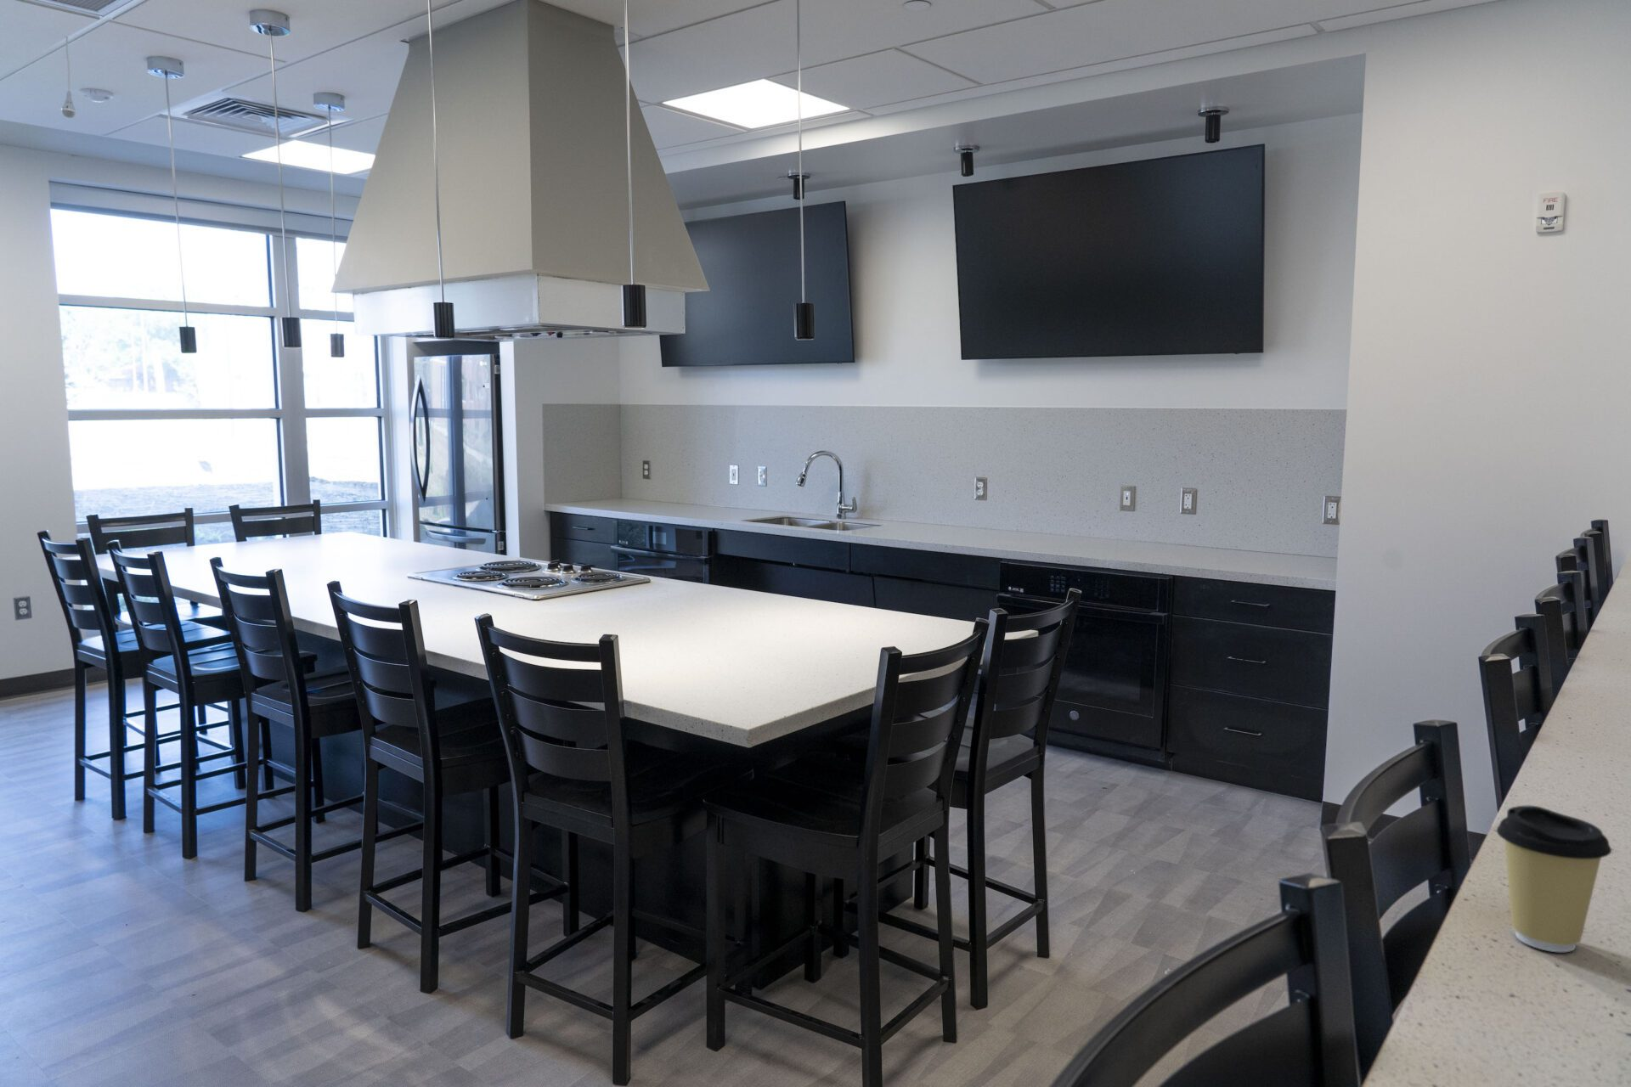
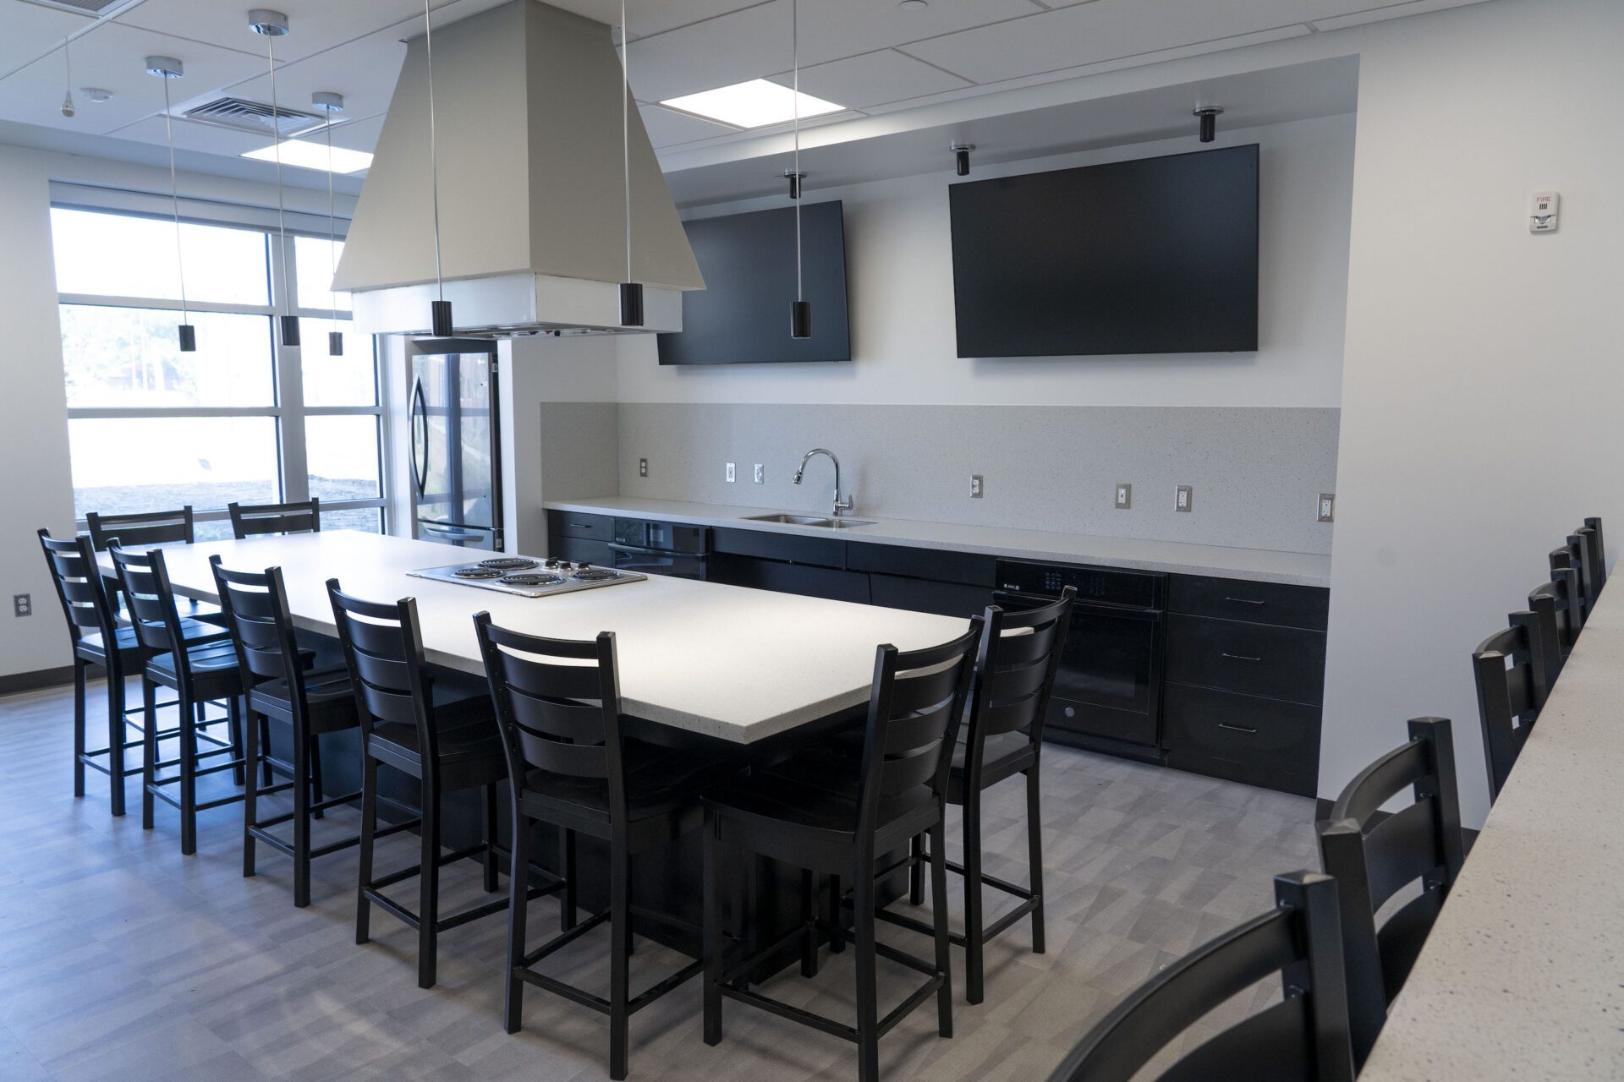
- coffee cup [1496,804,1613,952]
